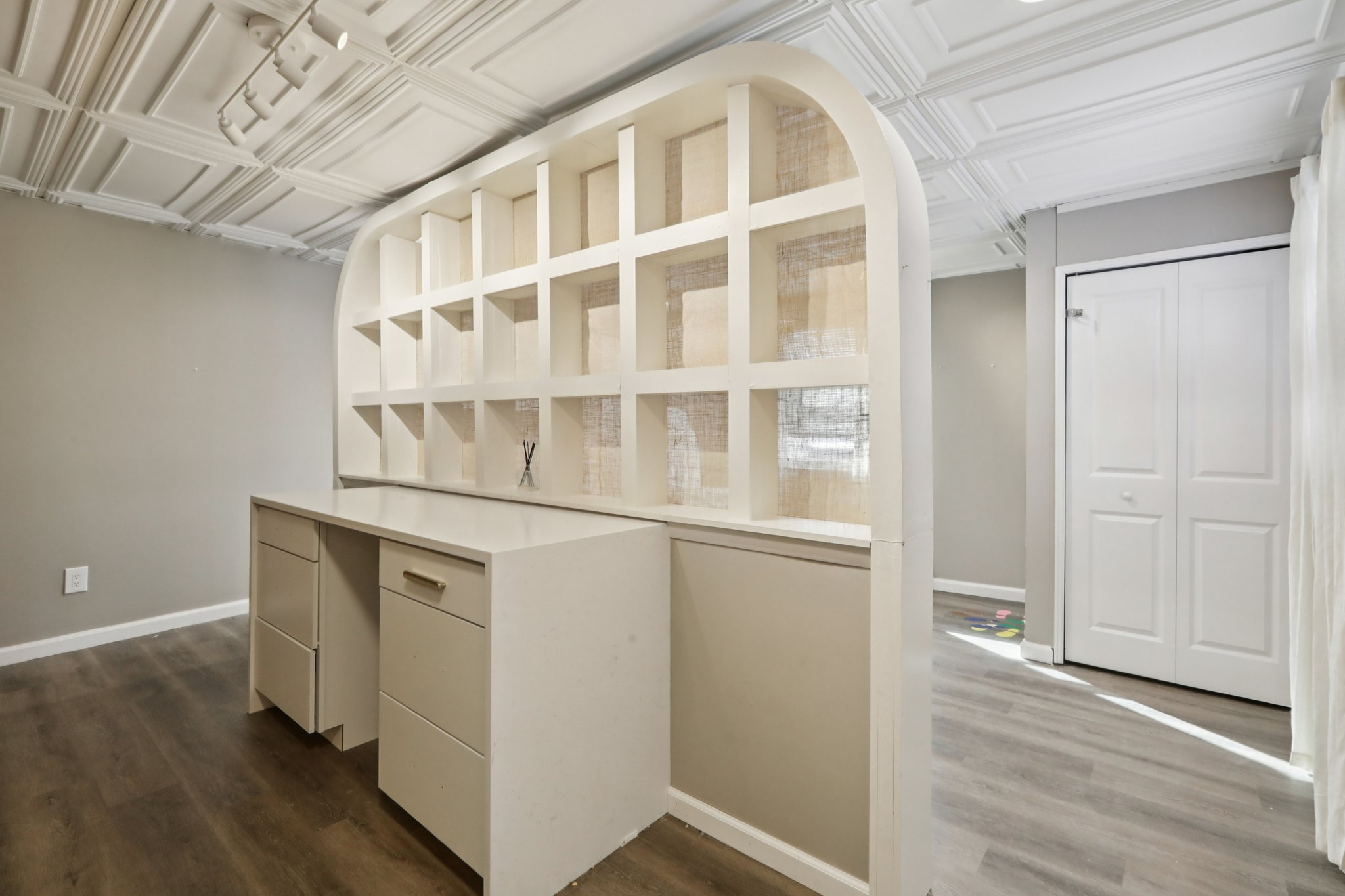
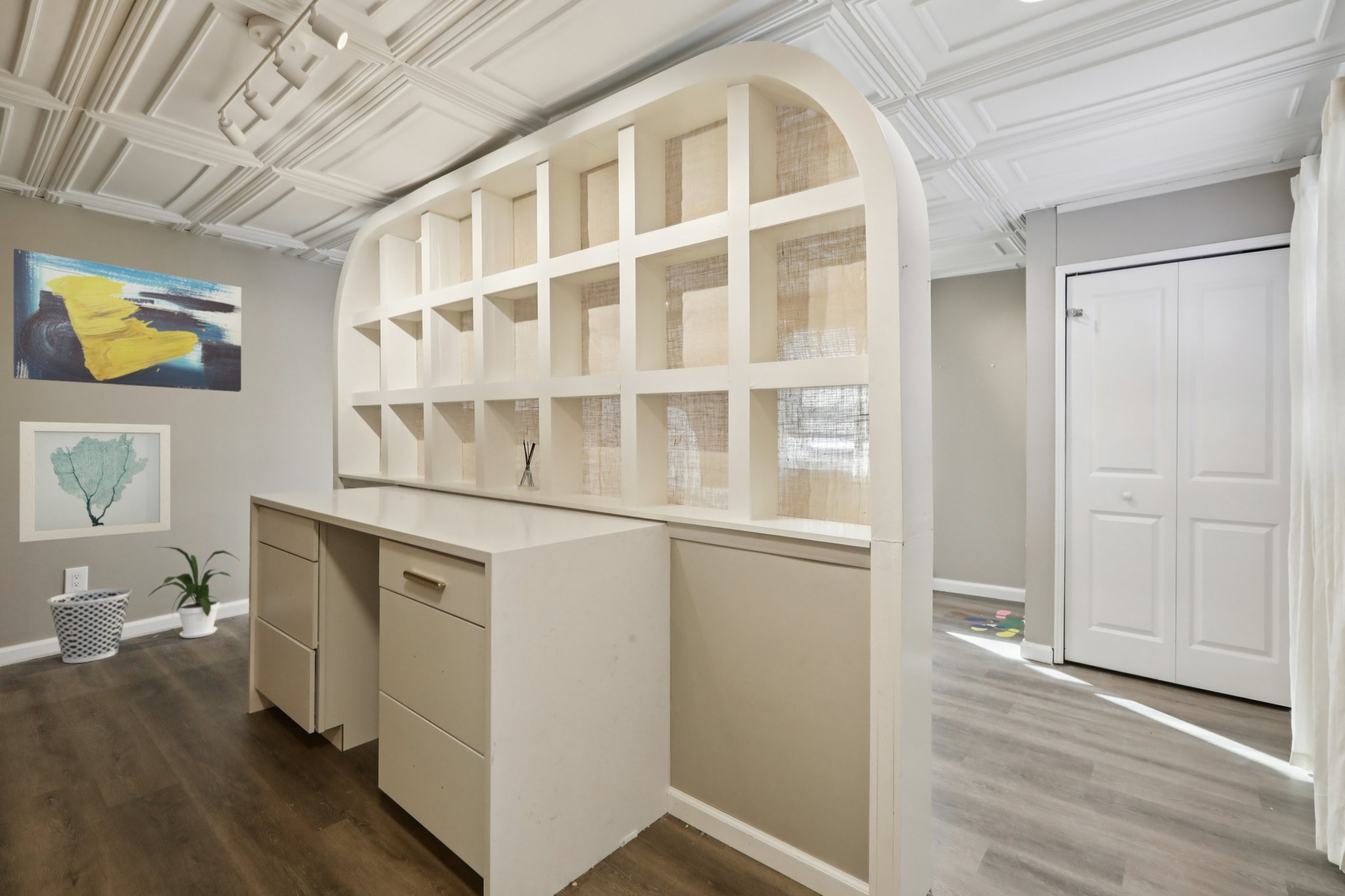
+ wall art [13,248,242,393]
+ wall art [18,421,171,543]
+ house plant [147,546,241,639]
+ wastebasket [47,587,133,664]
